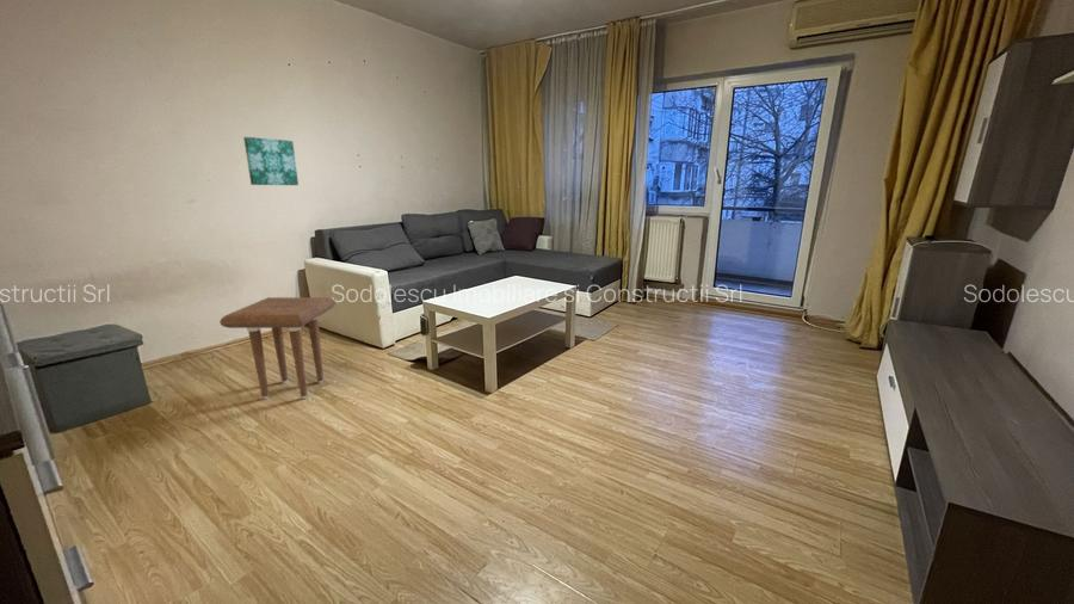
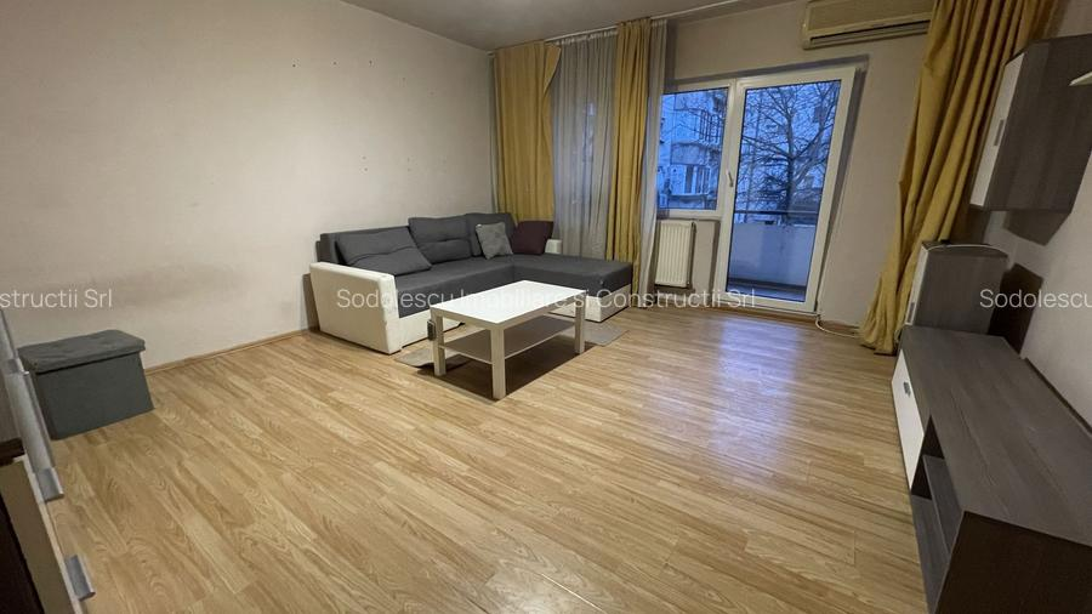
- wall art [242,136,300,186]
- side table [218,296,337,400]
